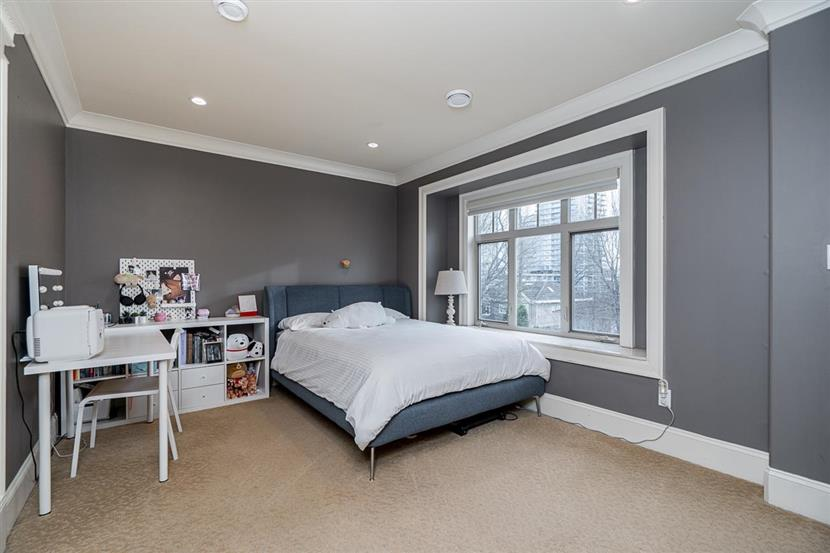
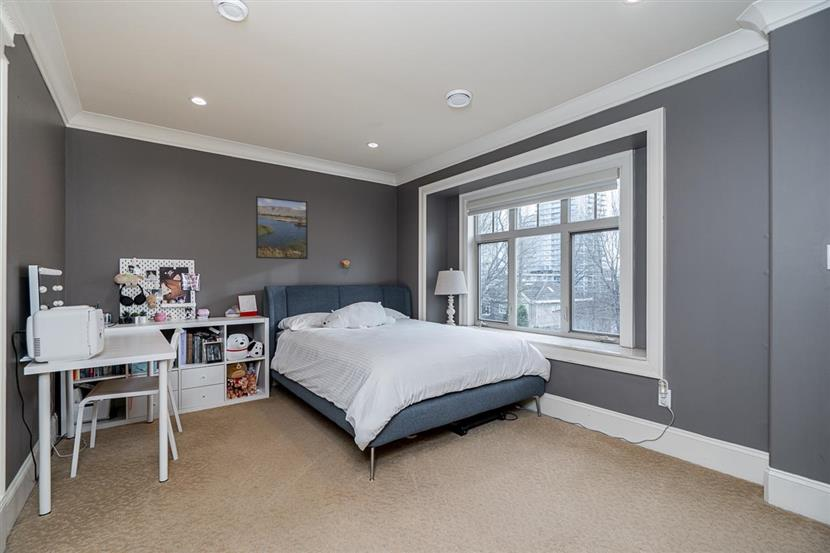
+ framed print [255,195,309,260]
